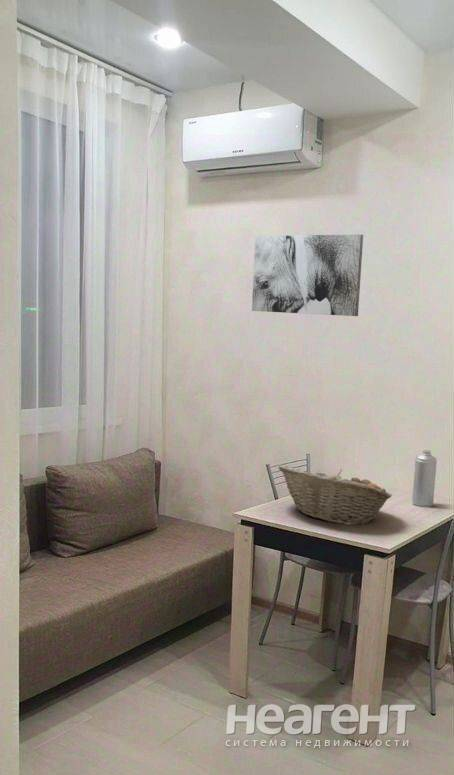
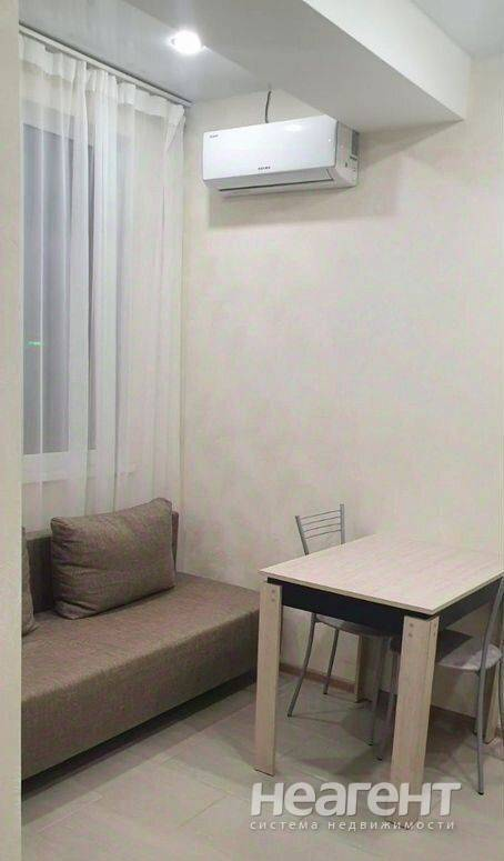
- wall art [251,233,364,317]
- fruit basket [278,464,393,526]
- spray can [411,449,438,508]
